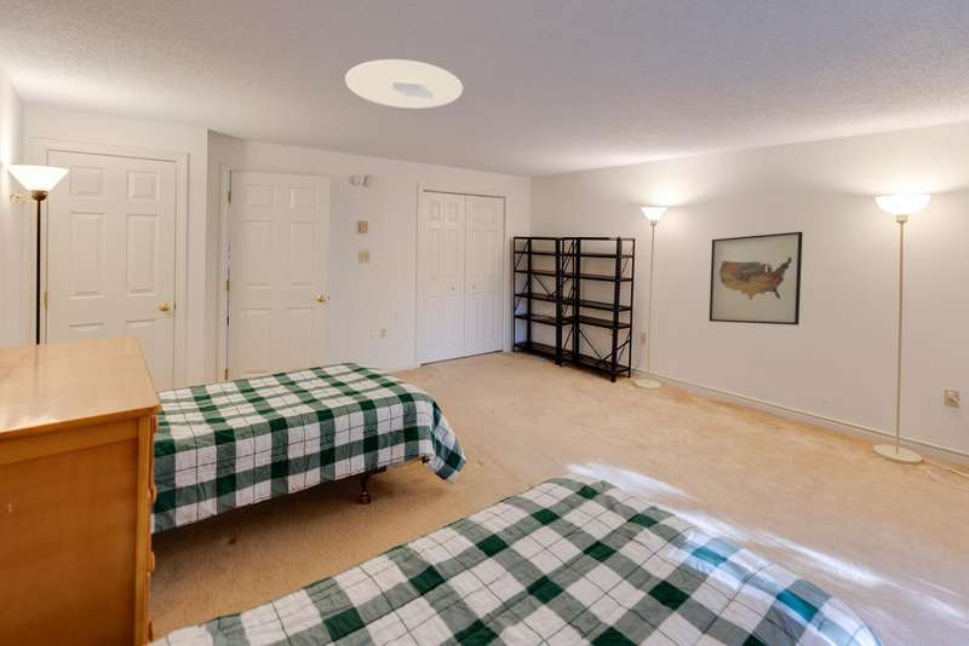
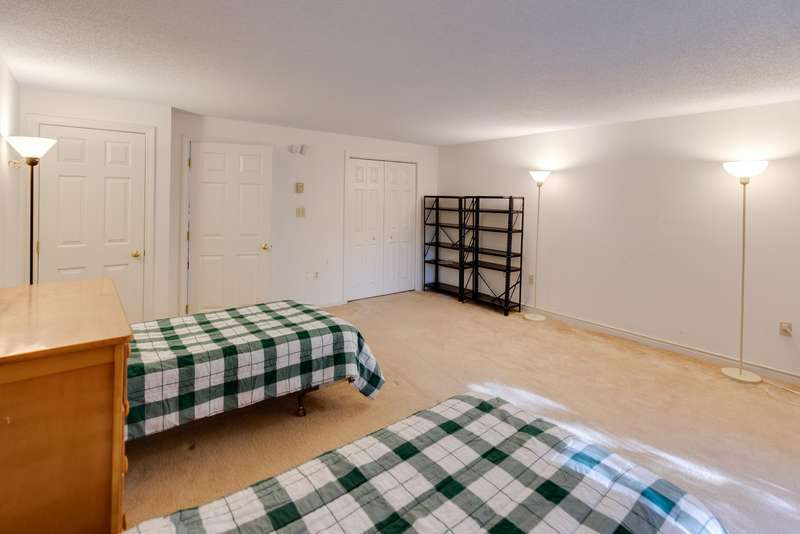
- wall art [709,231,804,327]
- ceiling light [344,58,464,109]
